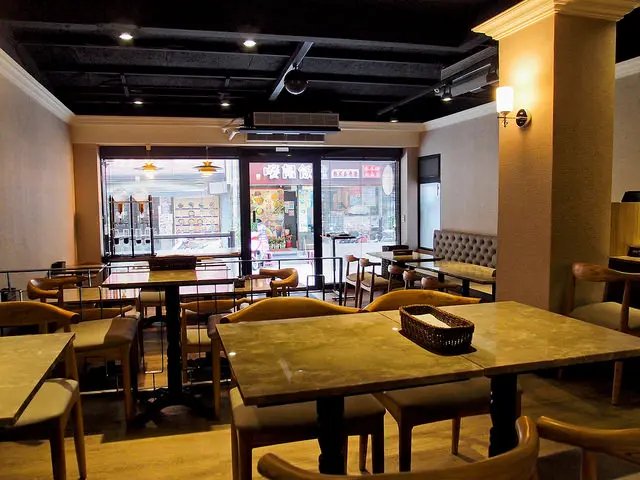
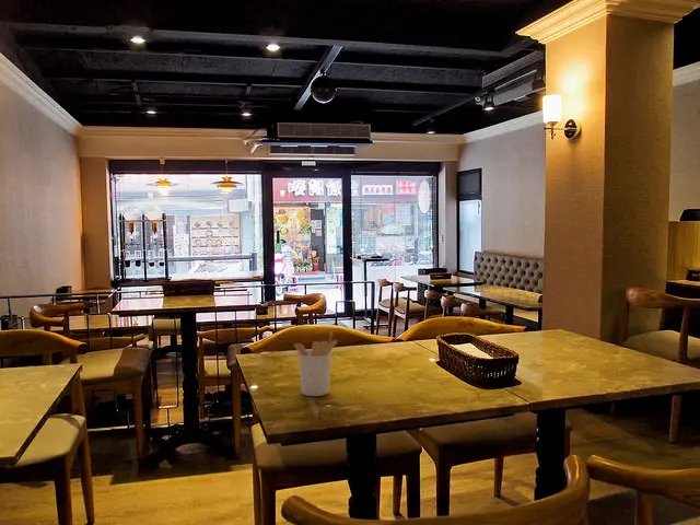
+ utensil holder [293,330,338,397]
